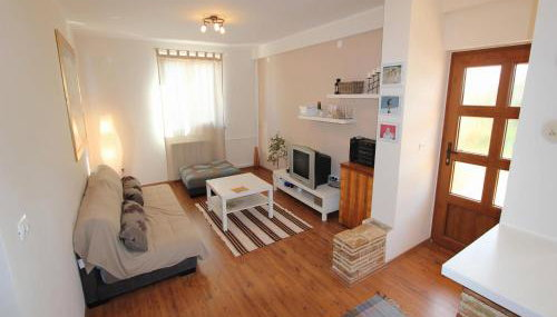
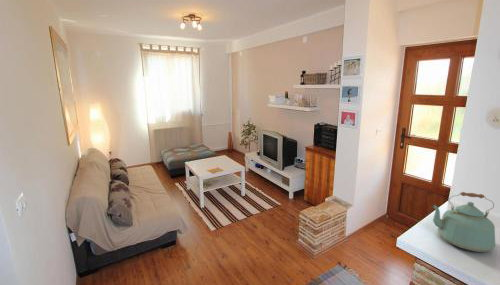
+ kettle [431,191,496,253]
